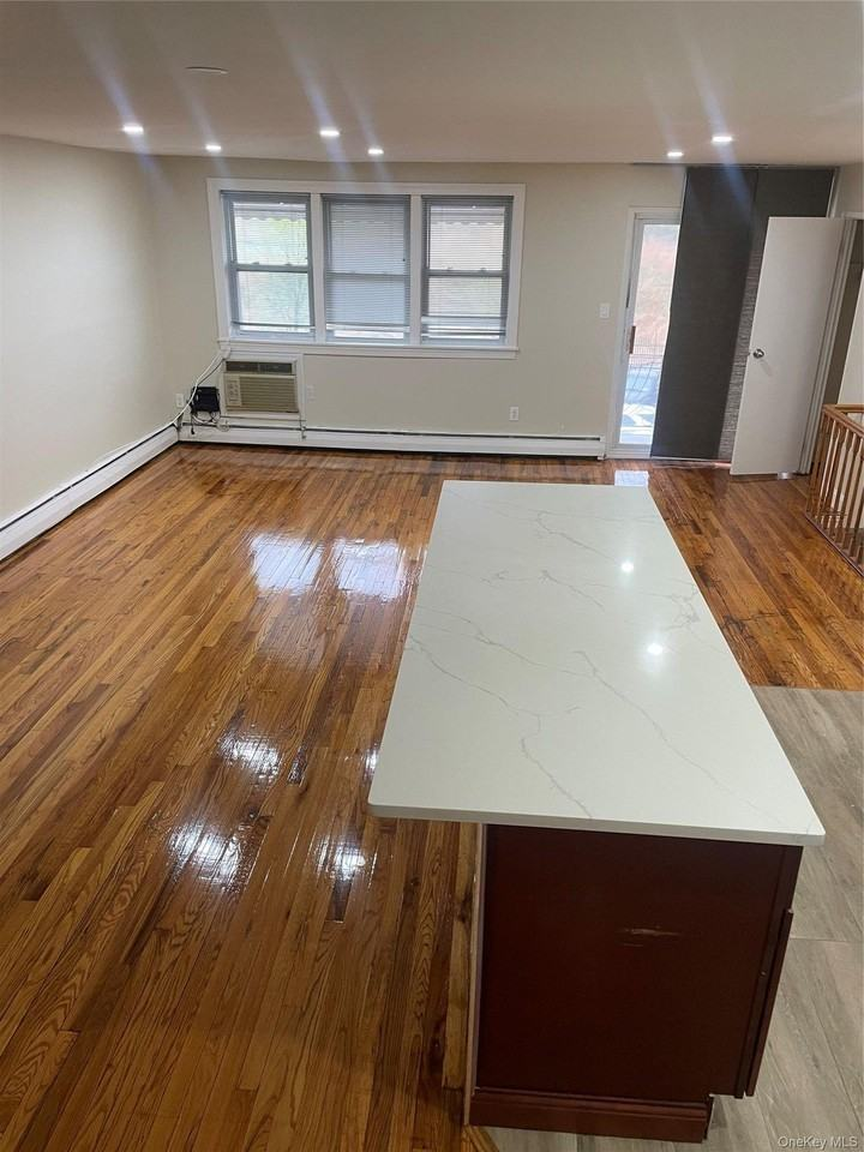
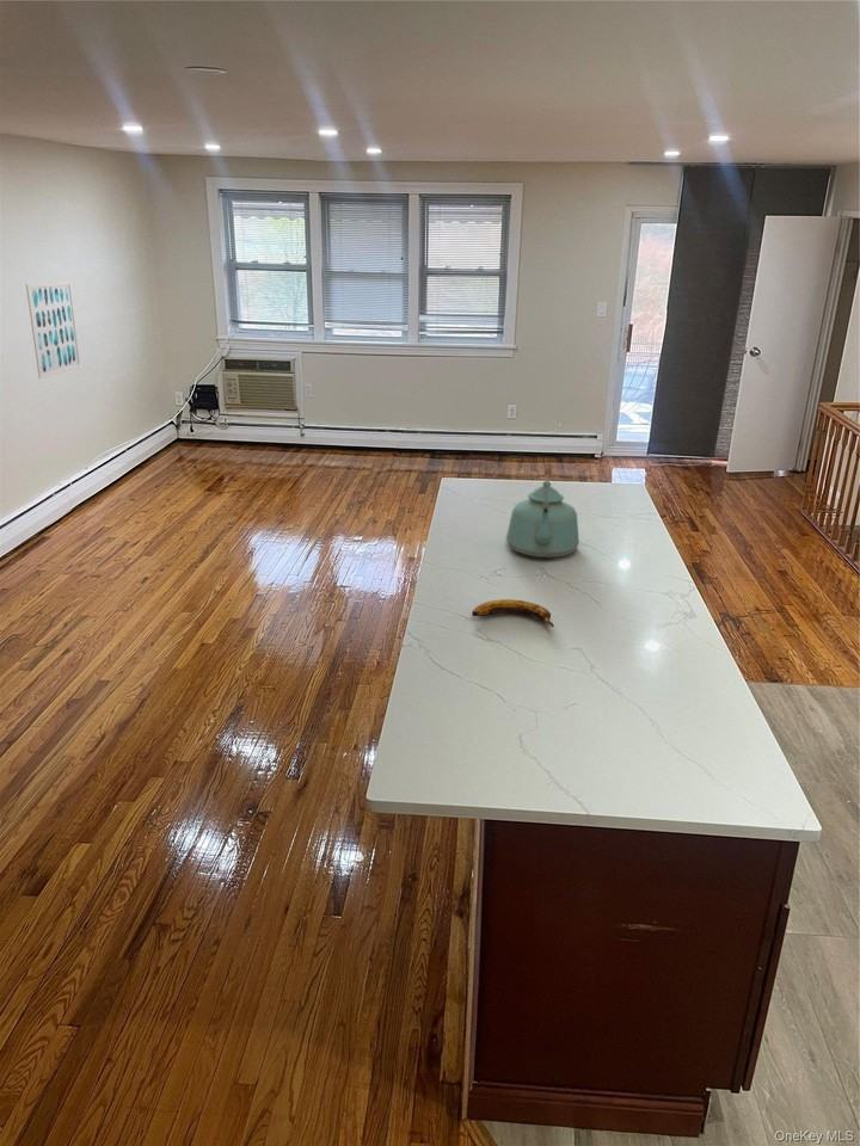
+ kettle [505,462,580,559]
+ wall art [25,281,82,380]
+ banana [471,598,555,628]
